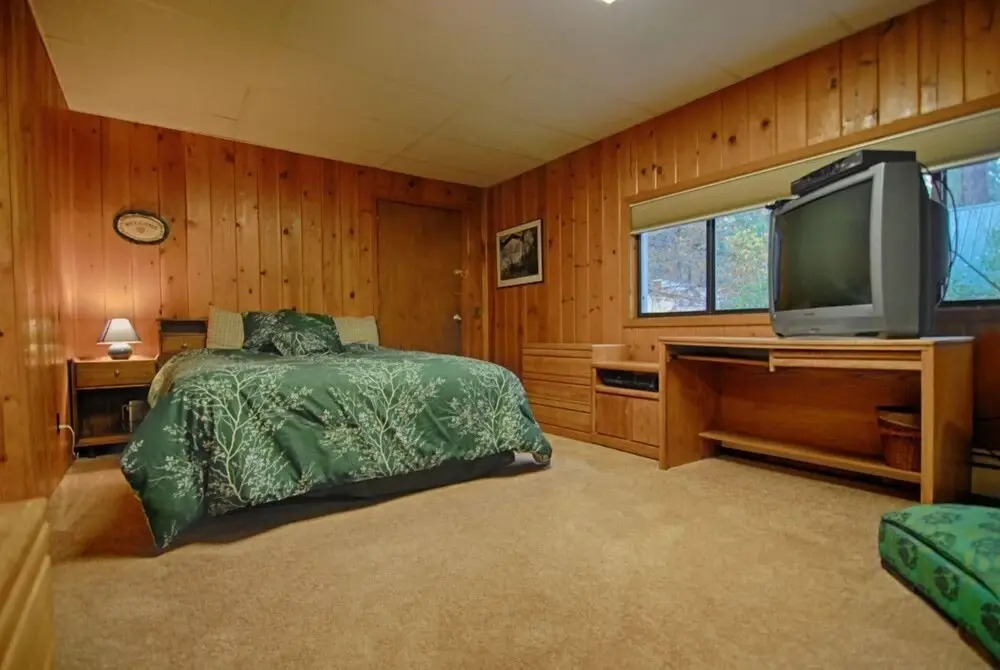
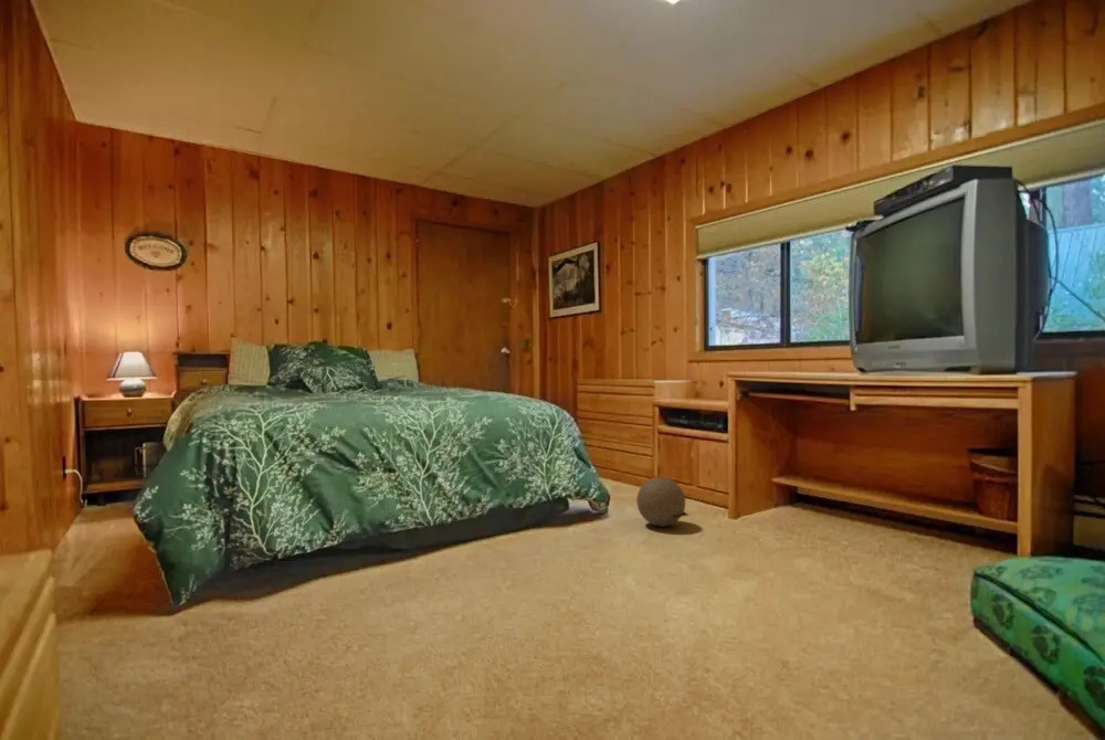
+ ball [635,476,691,528]
